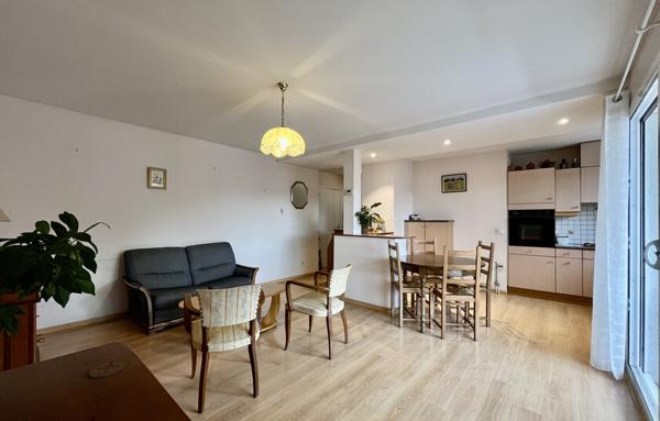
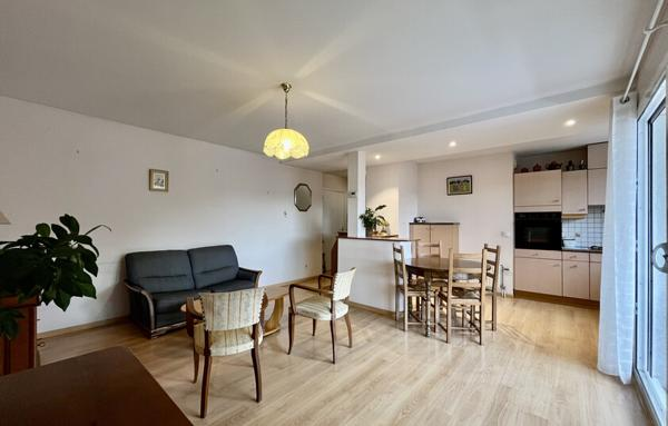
- coaster [88,358,128,379]
